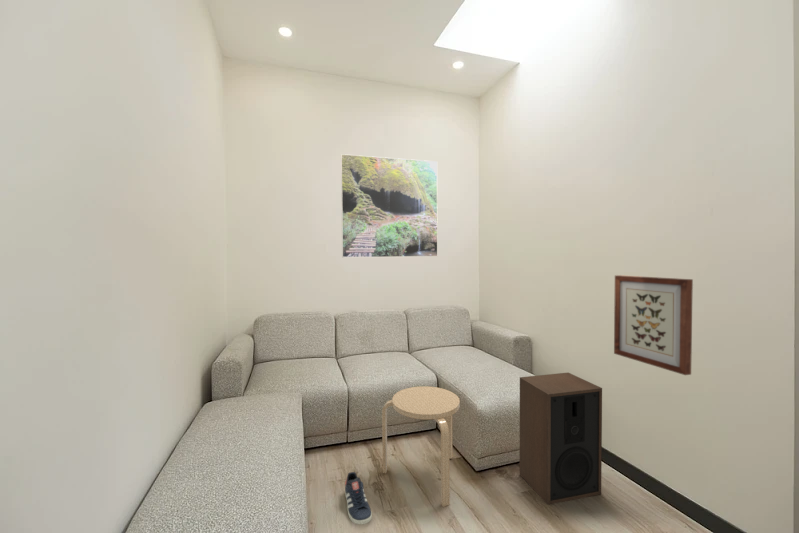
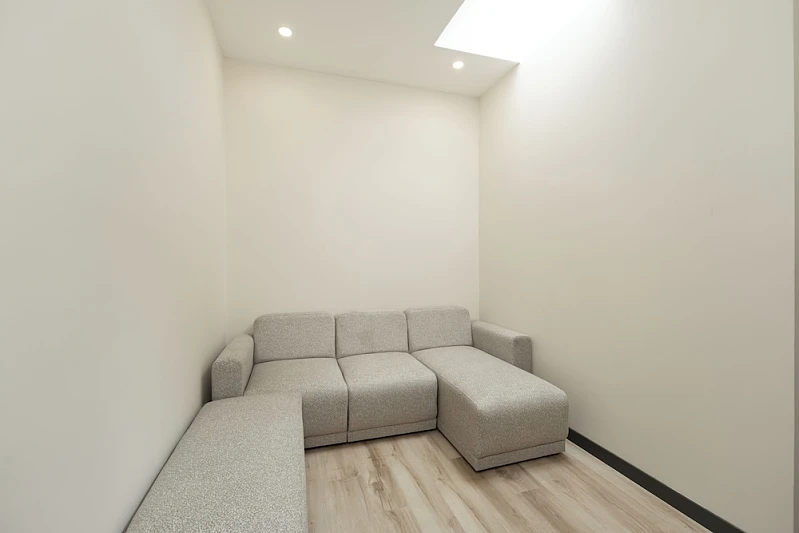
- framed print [340,153,439,258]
- stool [381,385,461,507]
- sneaker [344,471,373,525]
- speaker [519,372,603,505]
- wall art [613,274,694,376]
